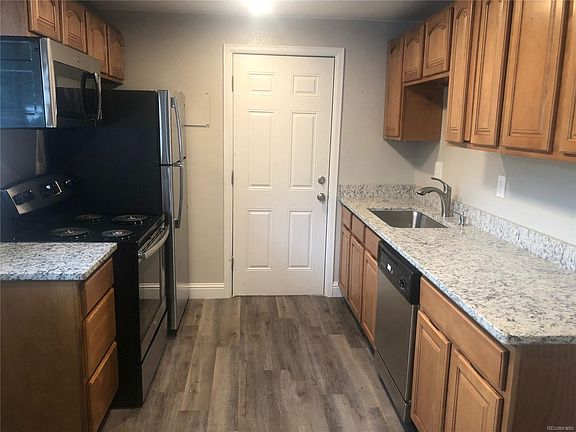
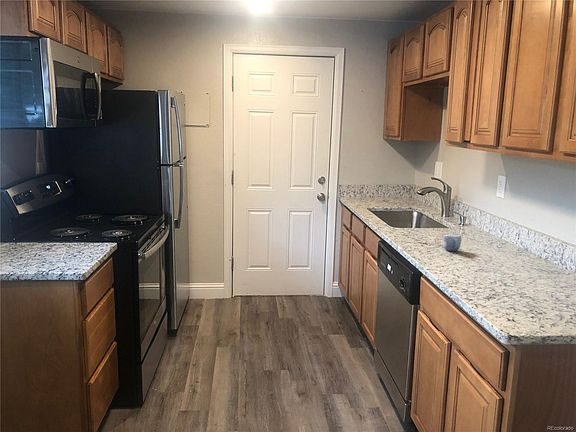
+ mug [442,233,462,252]
